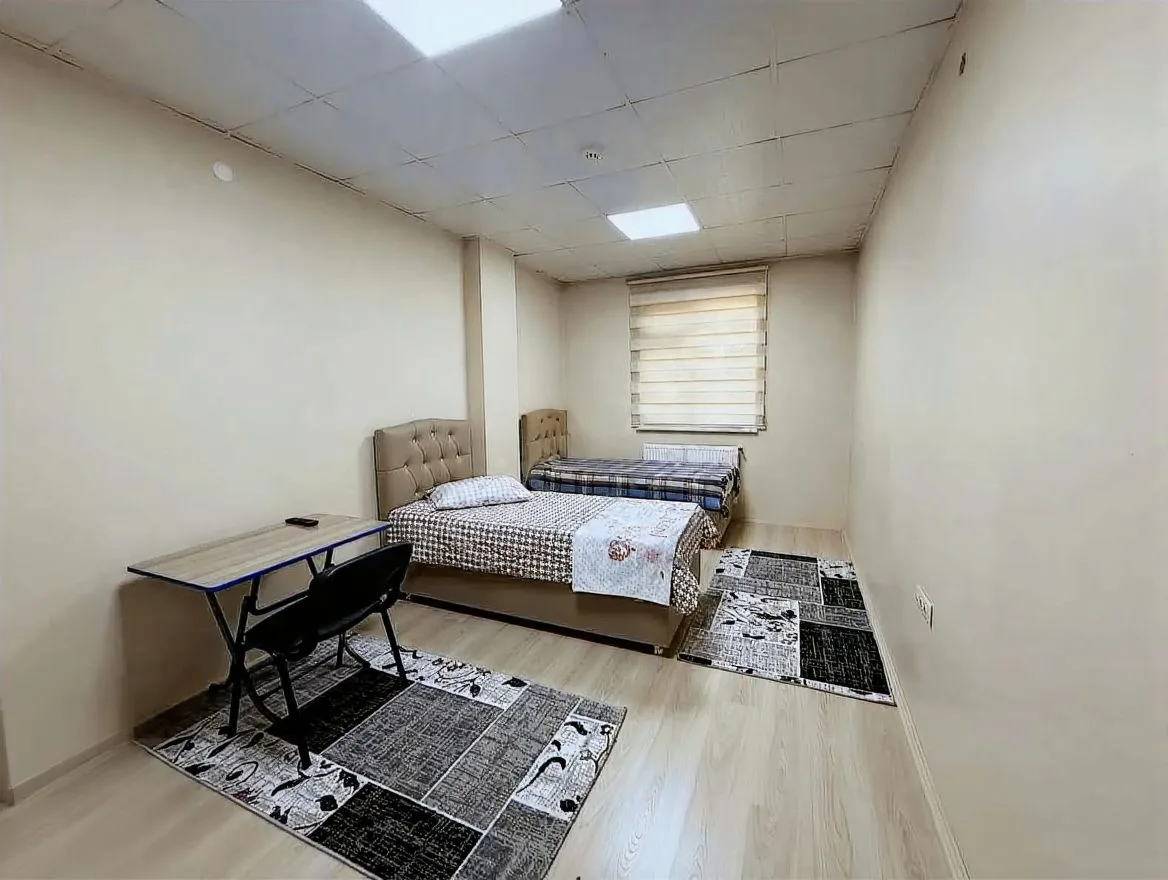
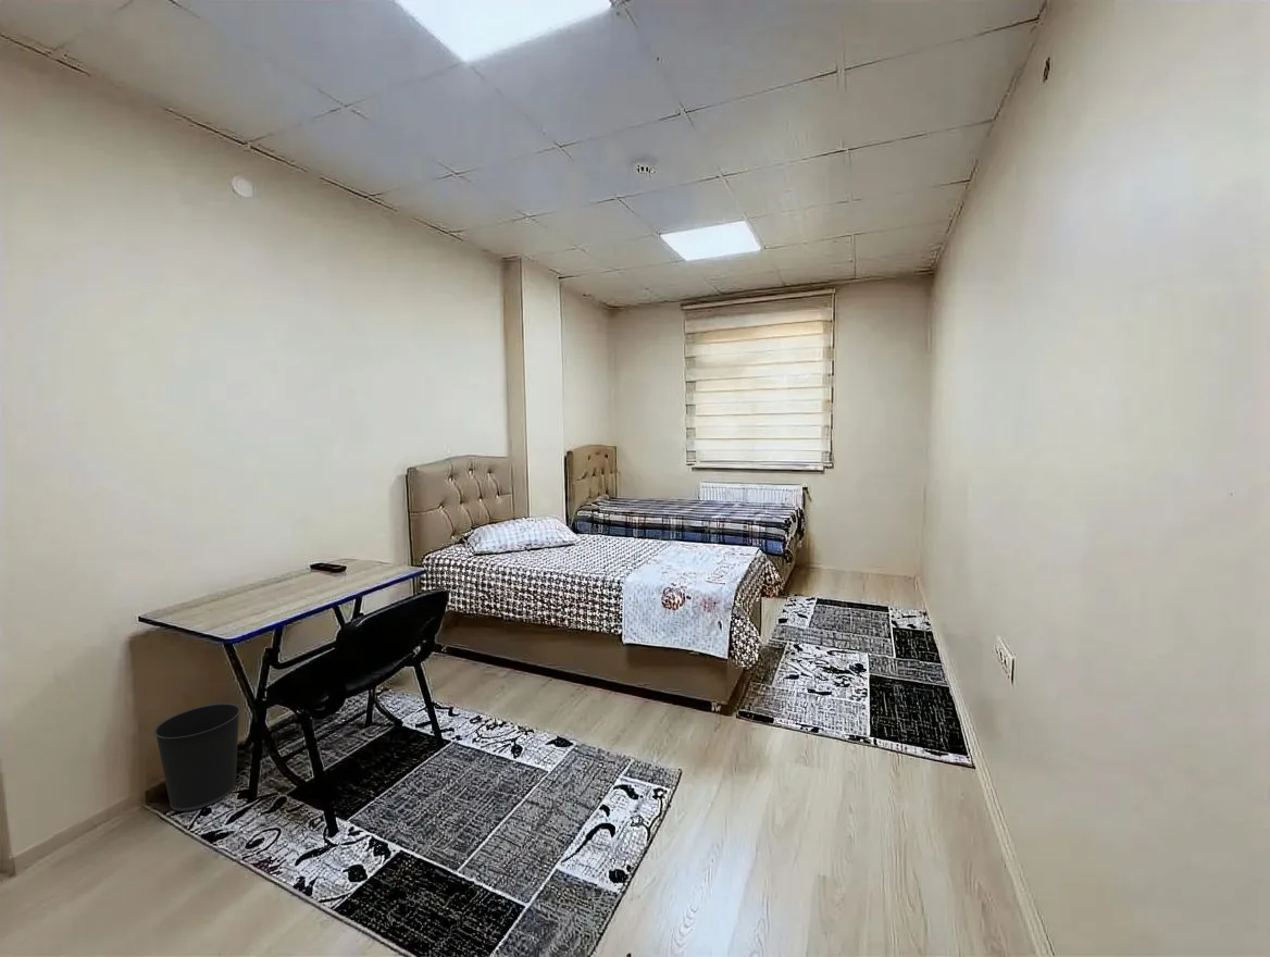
+ wastebasket [153,703,241,812]
